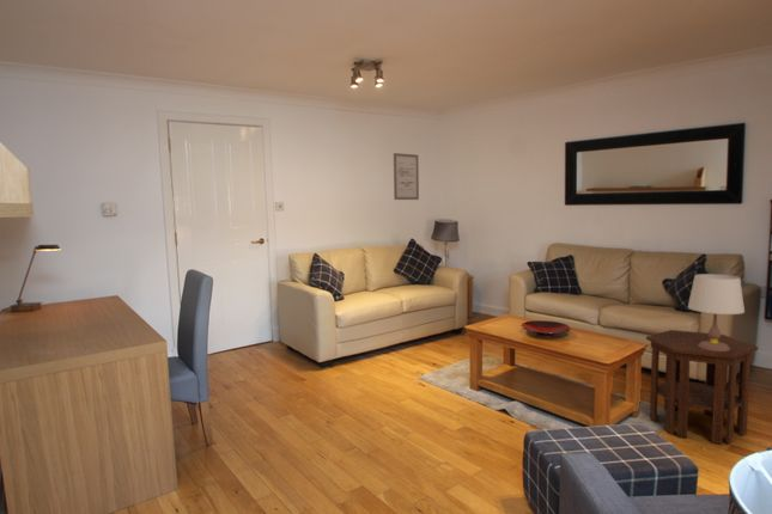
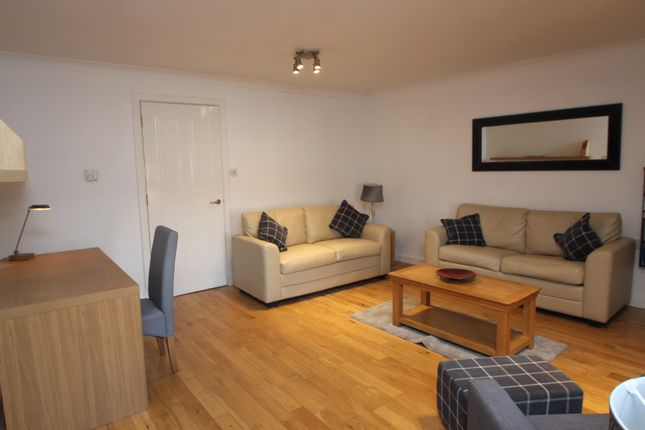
- table lamp [687,273,746,351]
- side table [645,329,759,445]
- wall art [393,152,420,201]
